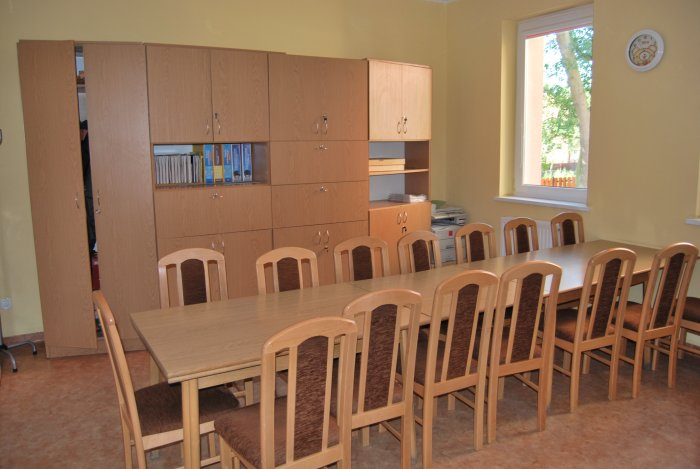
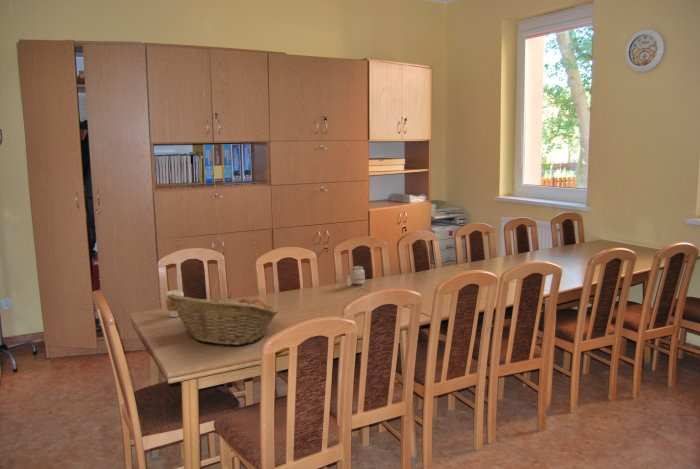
+ candle [345,265,366,287]
+ coffee cup [164,289,185,318]
+ fruit basket [167,291,280,346]
